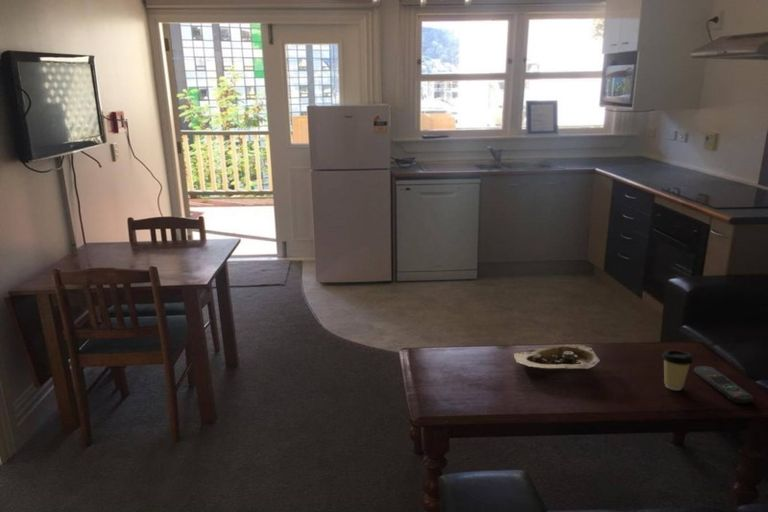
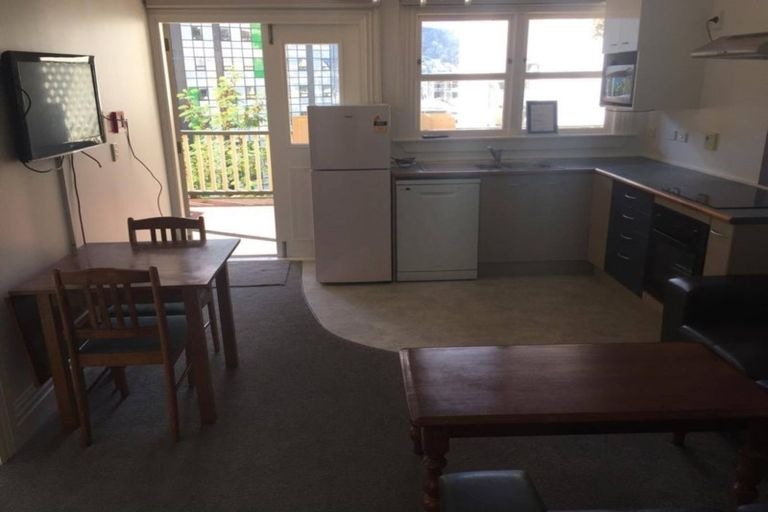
- bowl [513,344,601,372]
- coffee cup [661,349,694,391]
- remote control [693,365,754,404]
